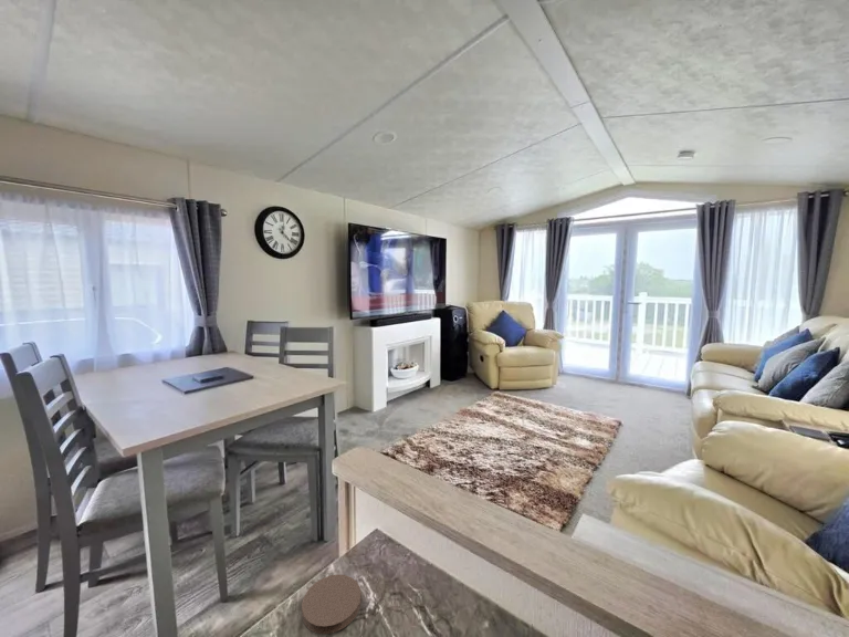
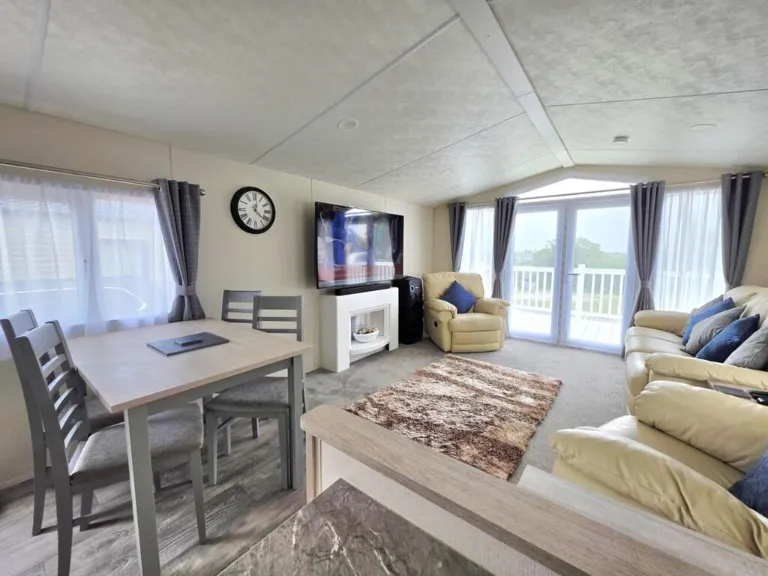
- coaster [301,573,363,635]
